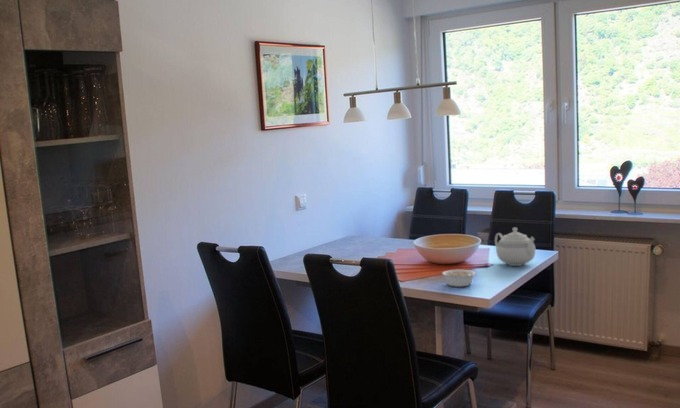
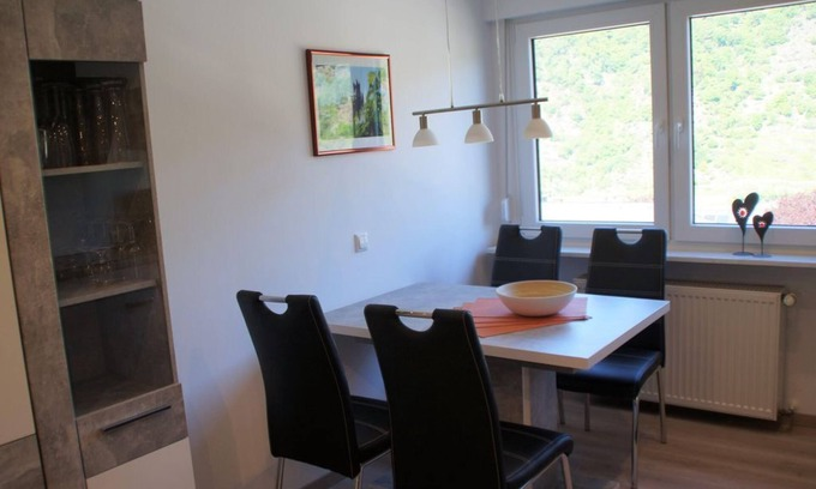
- legume [441,269,477,288]
- teapot [494,227,536,267]
